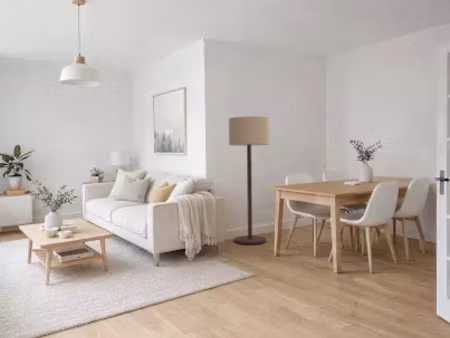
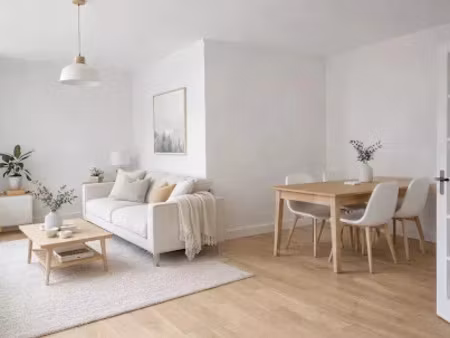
- floor lamp [228,115,271,245]
